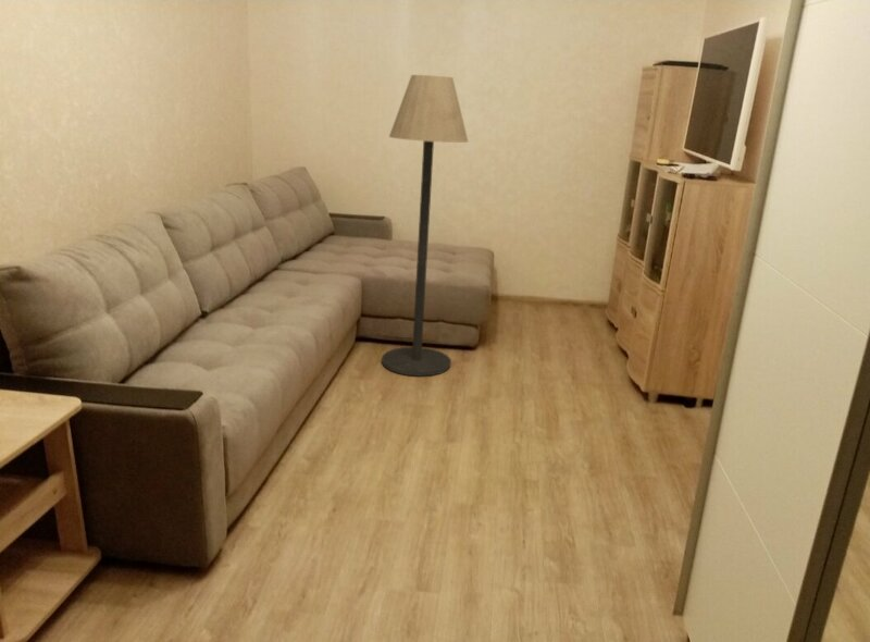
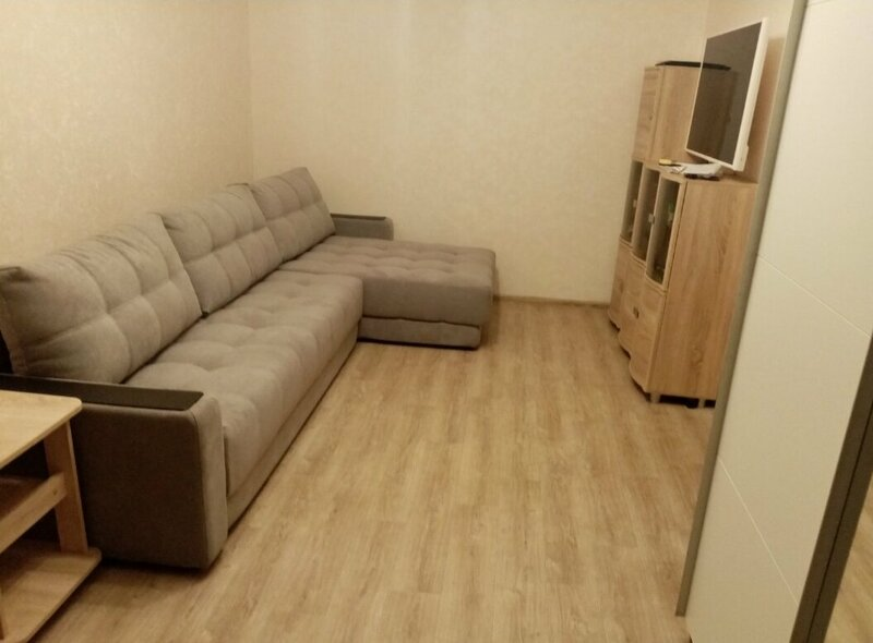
- floor lamp [381,74,469,378]
